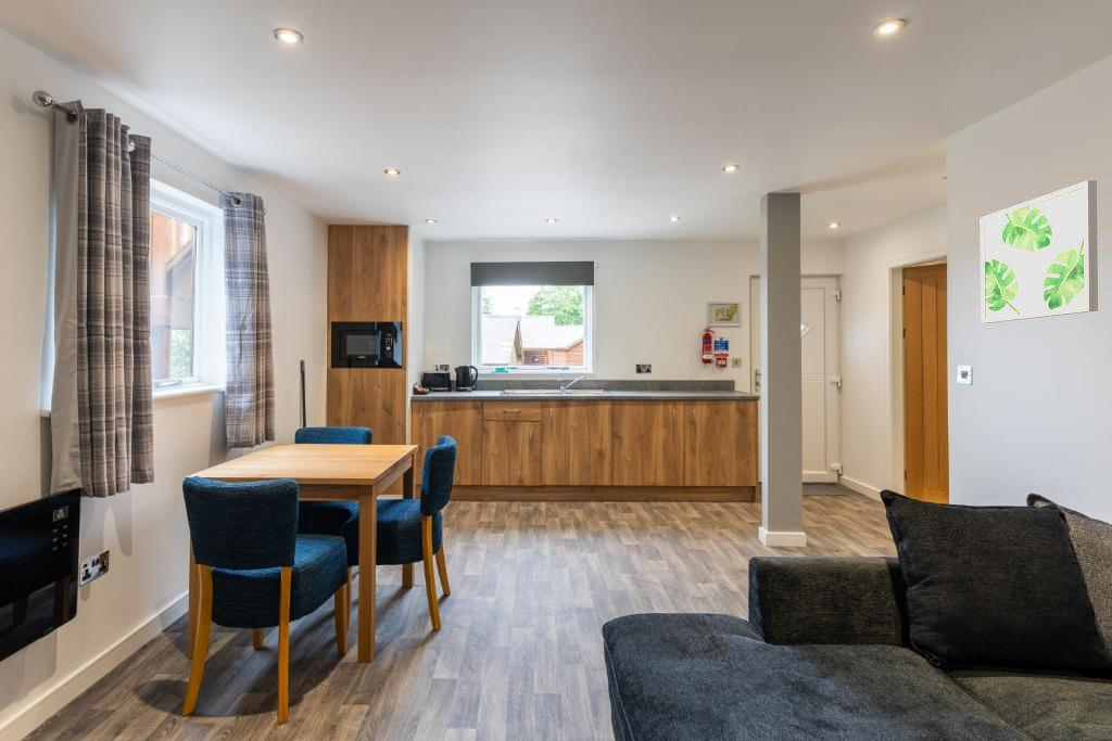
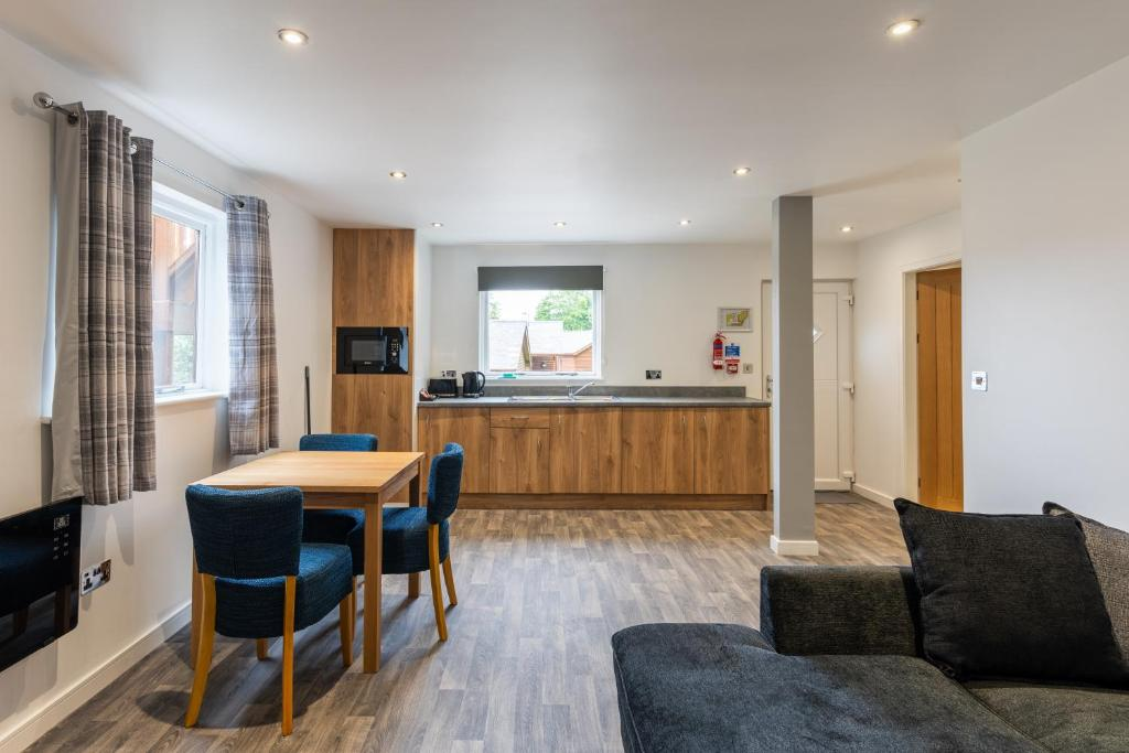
- wall art [980,179,1099,324]
